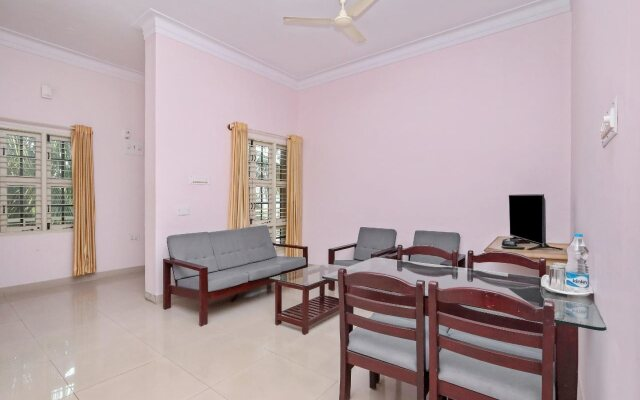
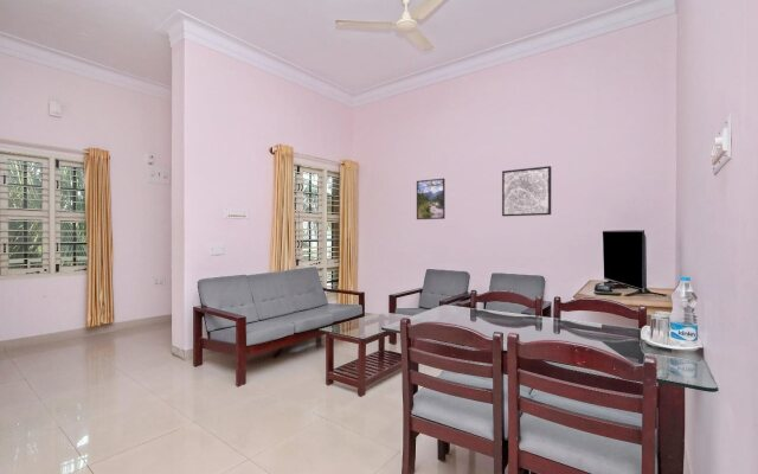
+ wall art [501,165,552,217]
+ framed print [416,178,447,220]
